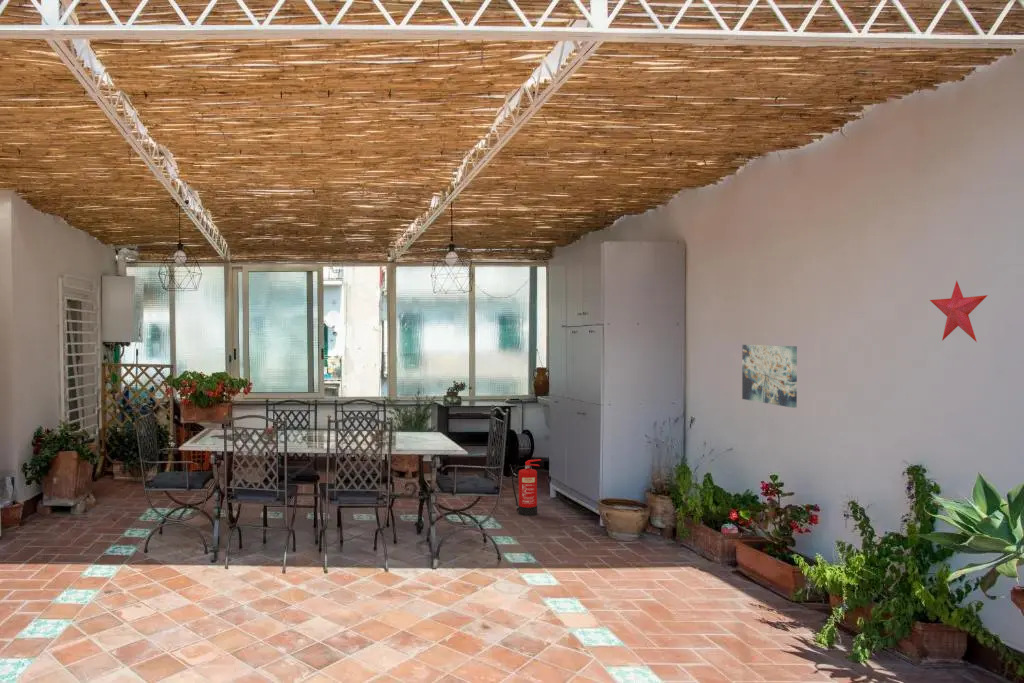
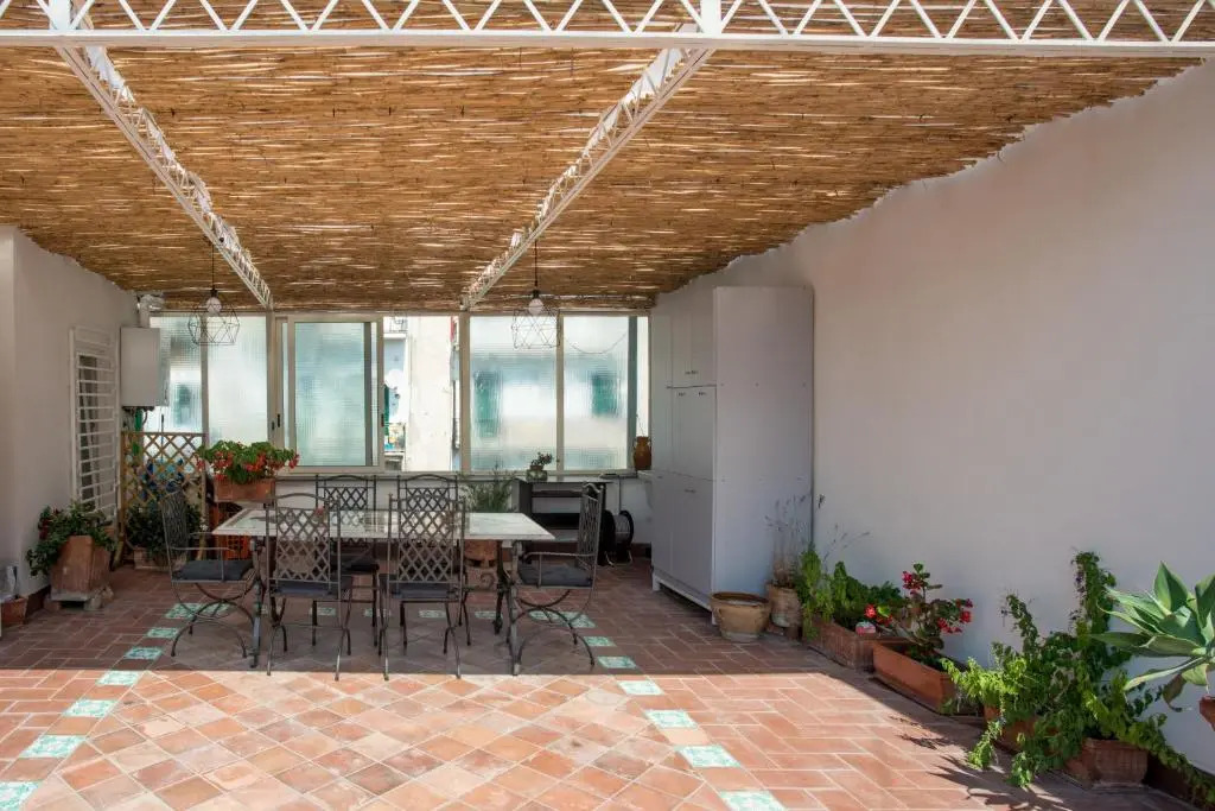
- decorative star [929,280,989,343]
- wall art [741,344,798,409]
- fire extinguisher [511,458,542,517]
